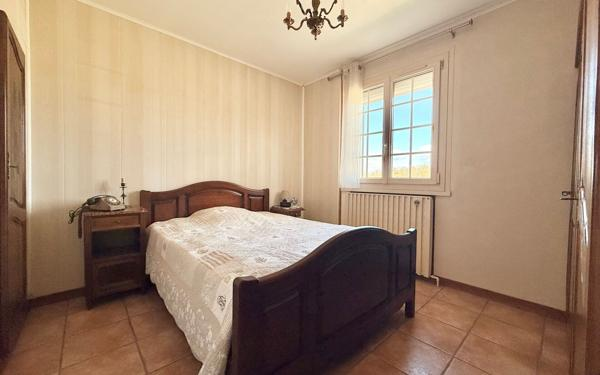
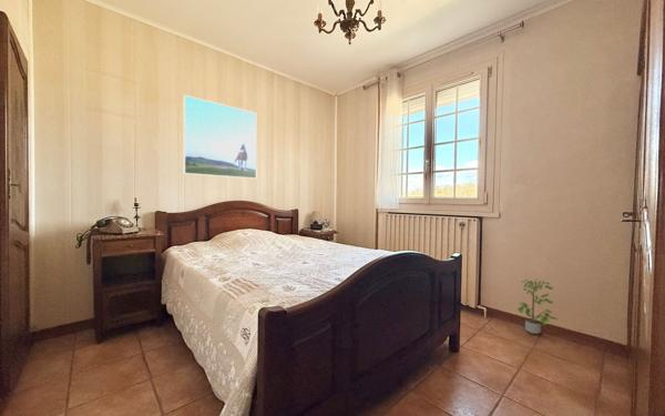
+ potted plant [516,277,559,335]
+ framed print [183,94,258,180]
